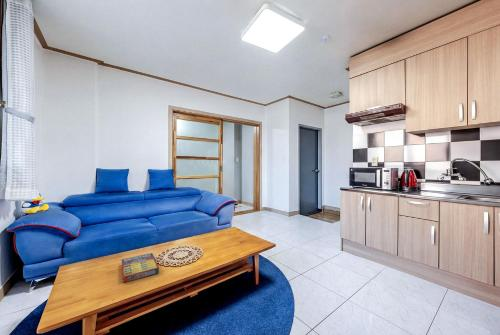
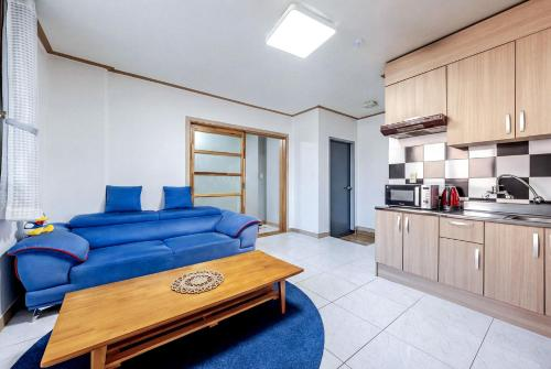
- game compilation box [121,252,160,283]
